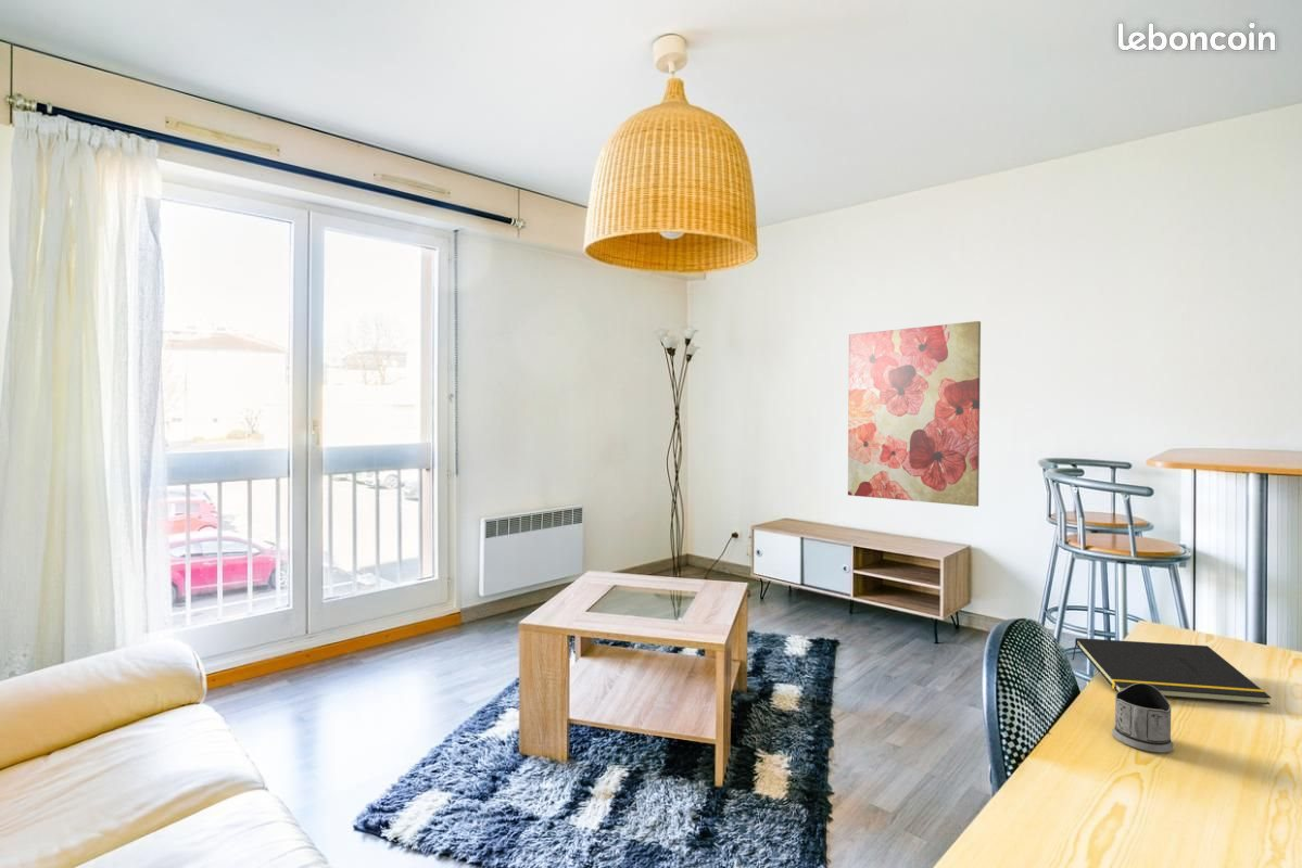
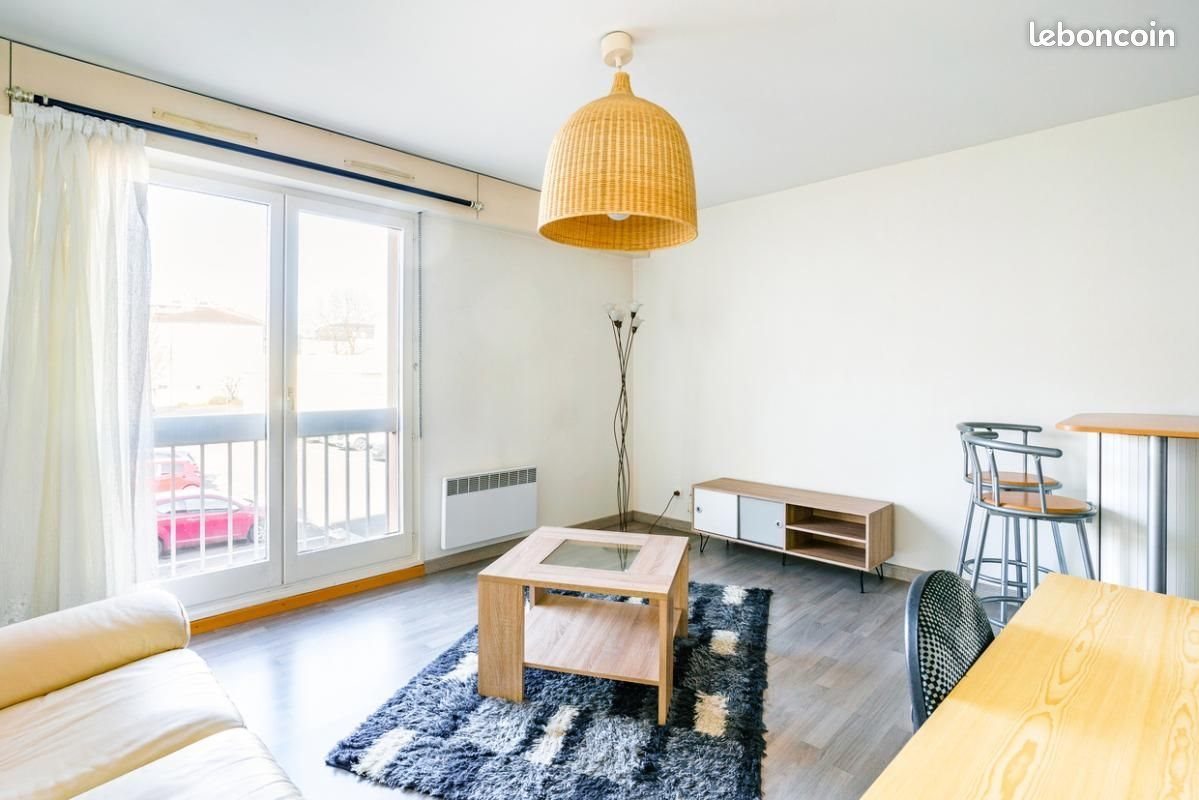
- tea glass holder [1111,684,1175,754]
- wall art [847,320,982,508]
- notepad [1071,637,1273,705]
